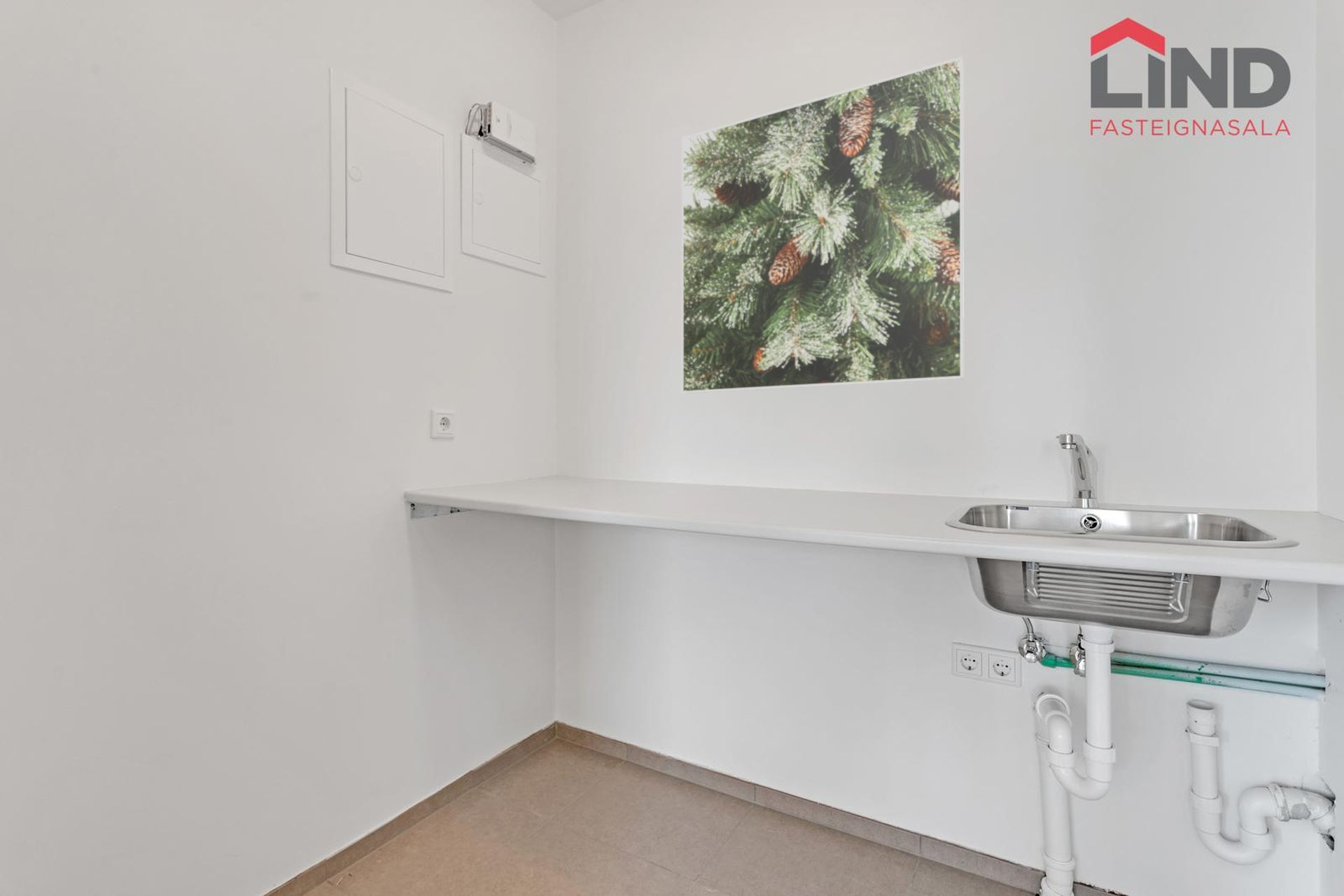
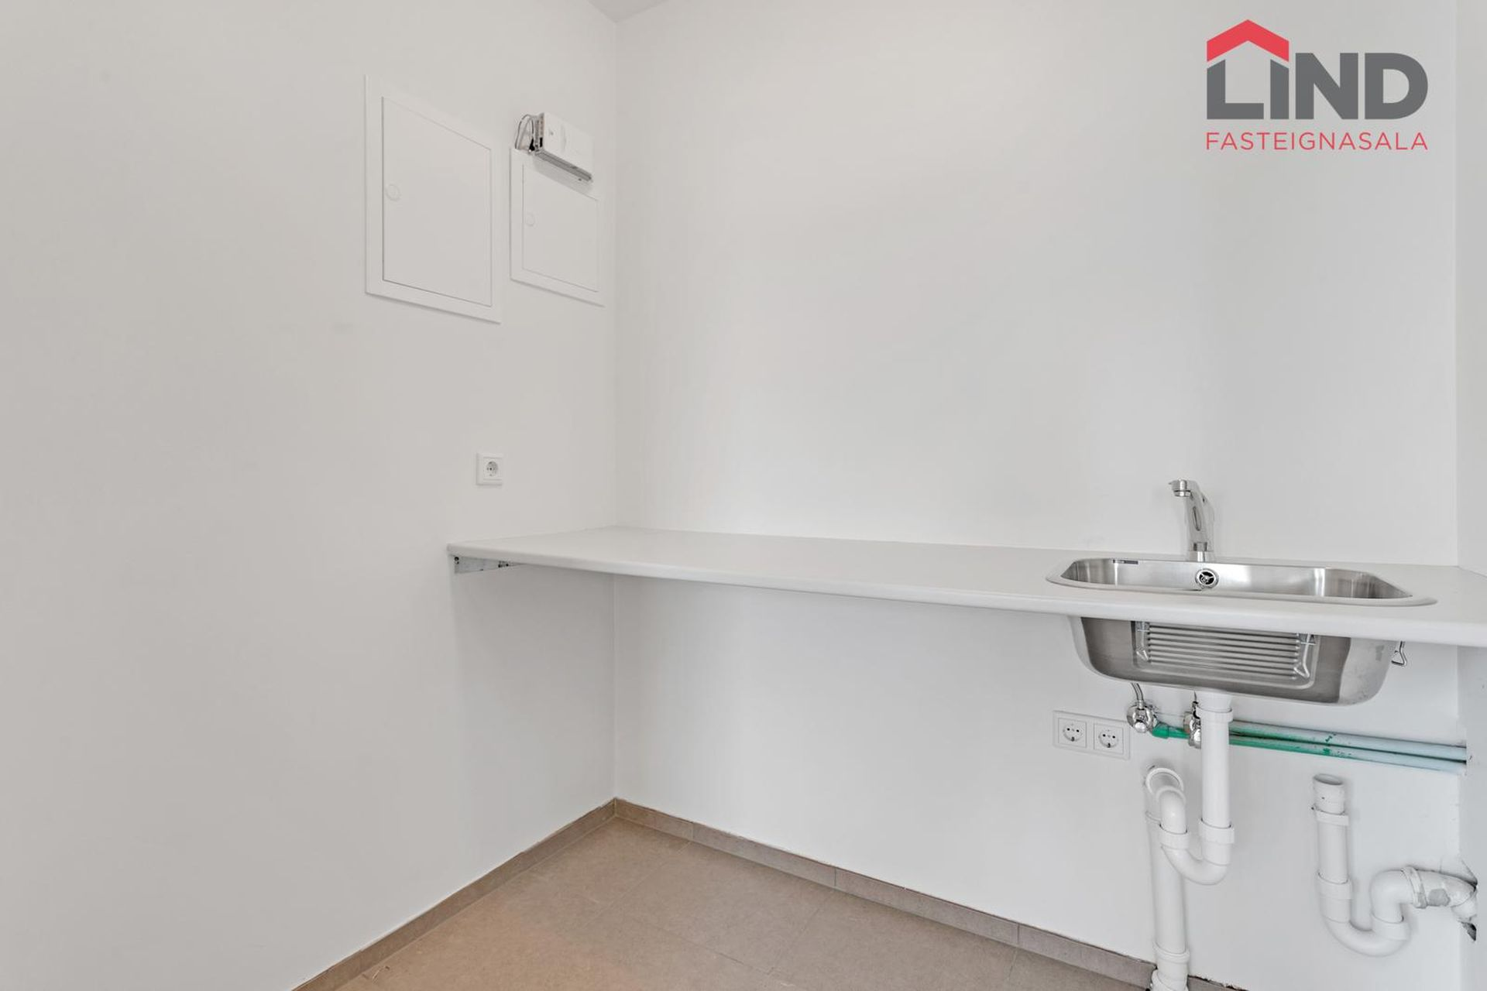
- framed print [681,57,965,394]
